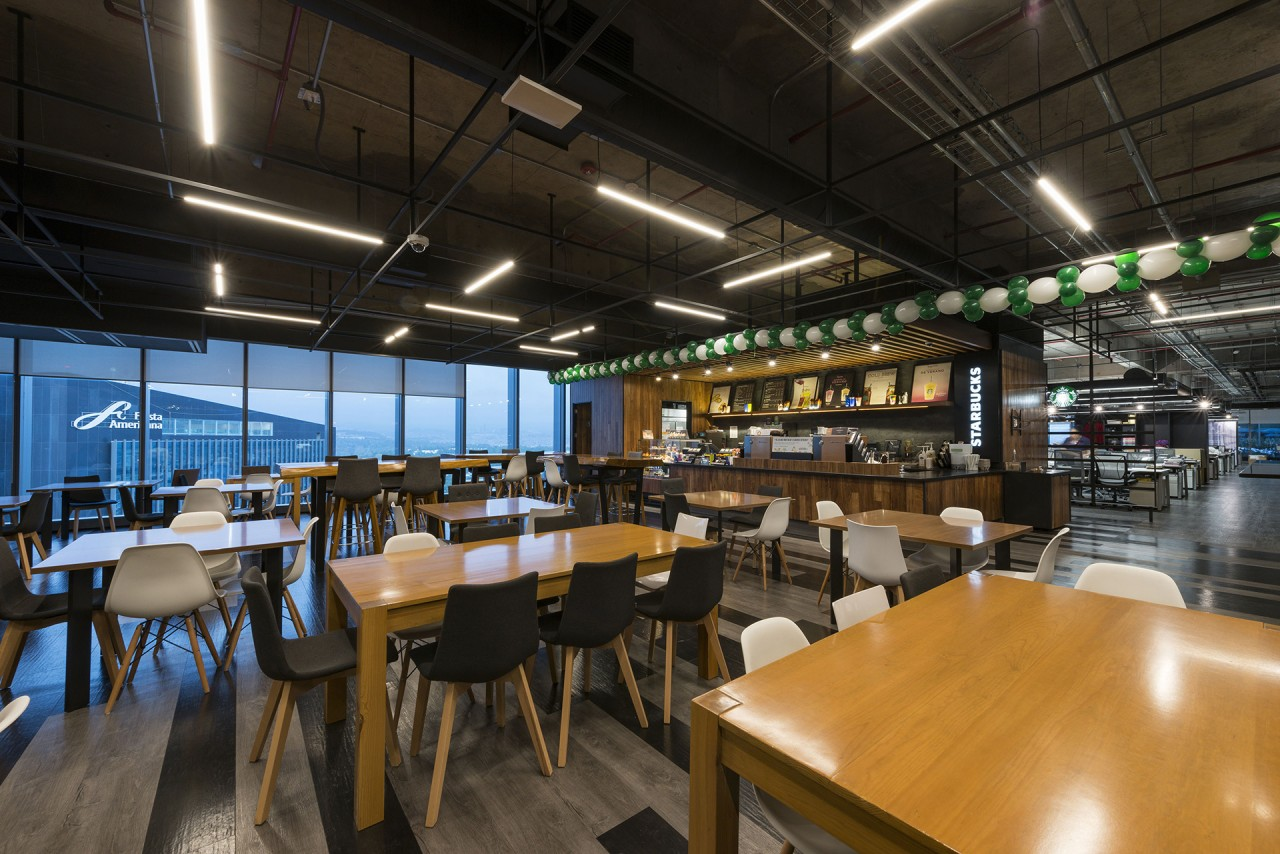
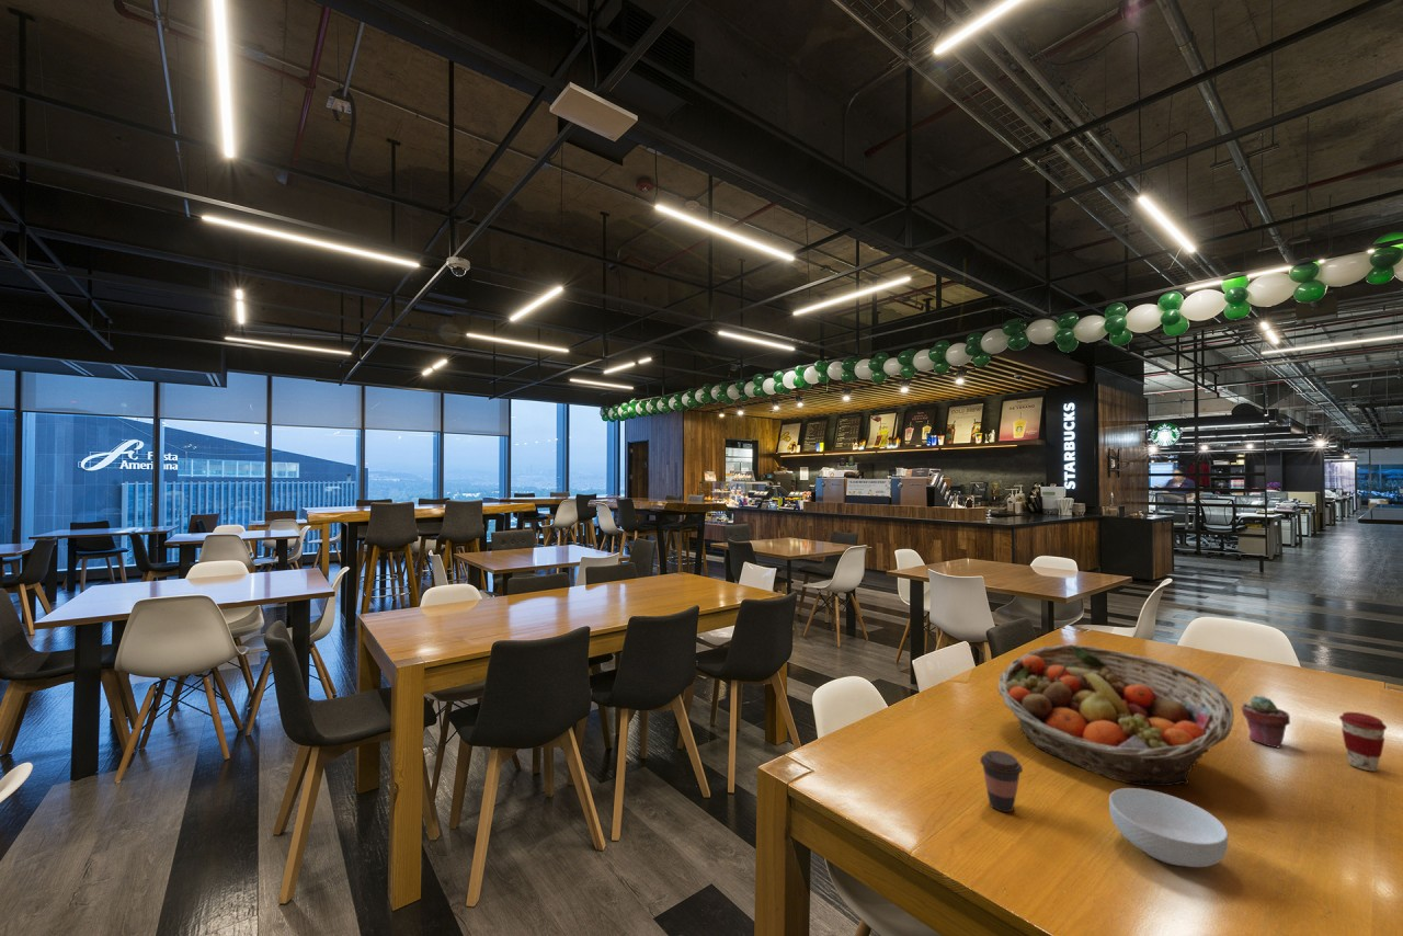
+ cereal bowl [1108,787,1229,868]
+ coffee cup [979,750,1024,813]
+ potted succulent [1241,695,1291,749]
+ fruit basket [996,643,1235,787]
+ coffee cup [1338,711,1388,772]
